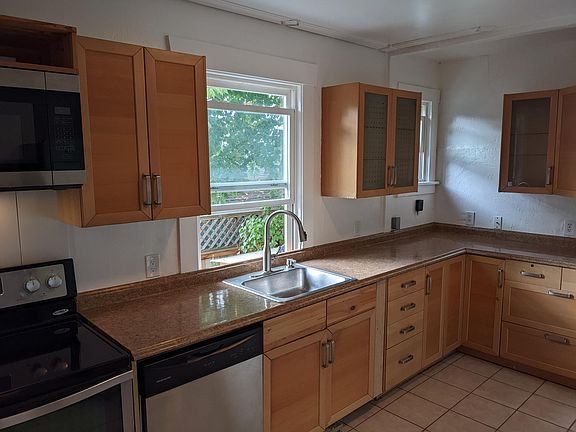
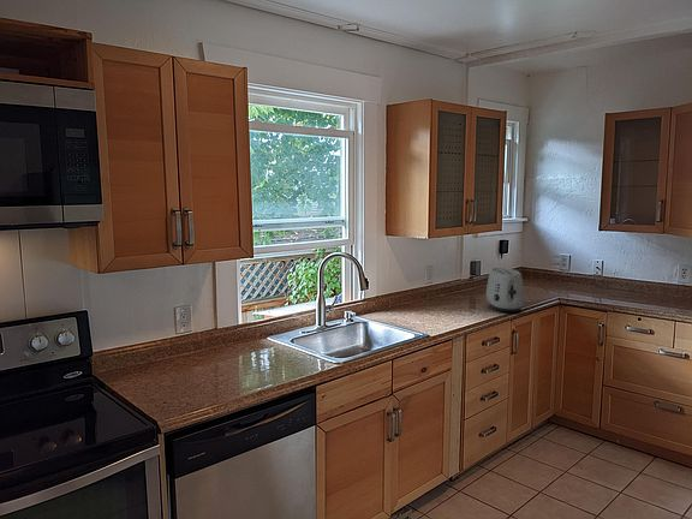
+ toaster [485,267,525,314]
